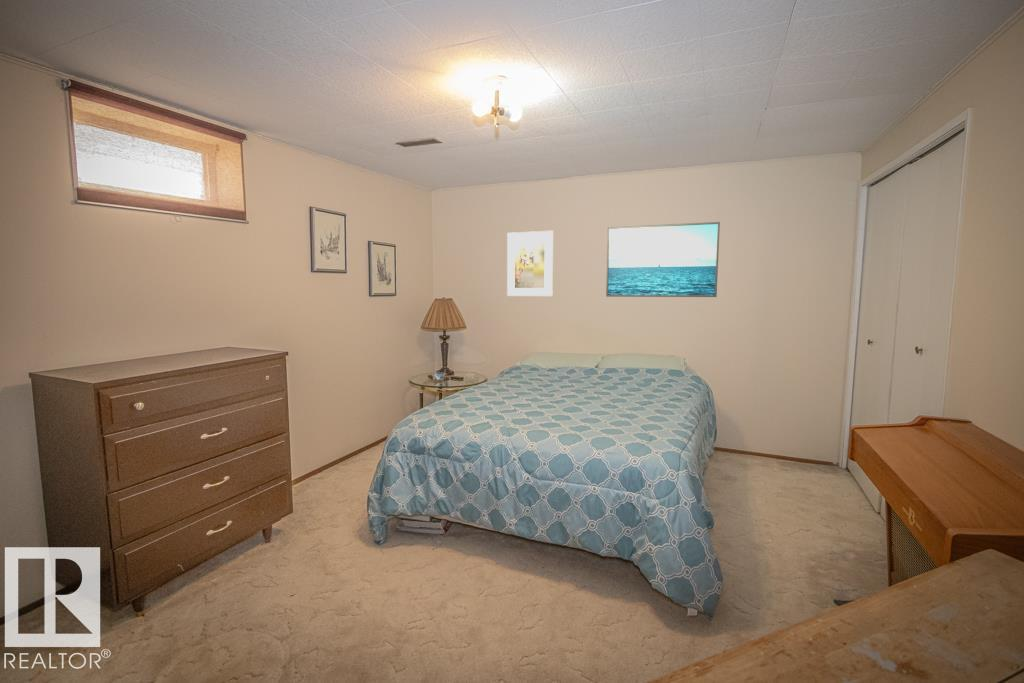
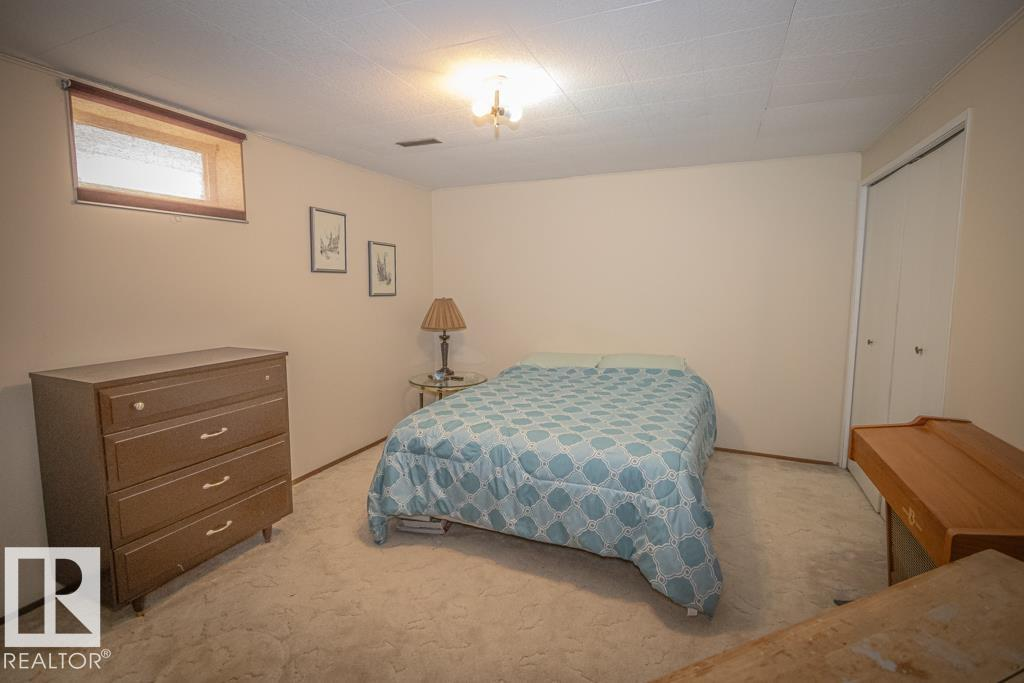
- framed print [605,221,721,298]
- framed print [506,230,554,297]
